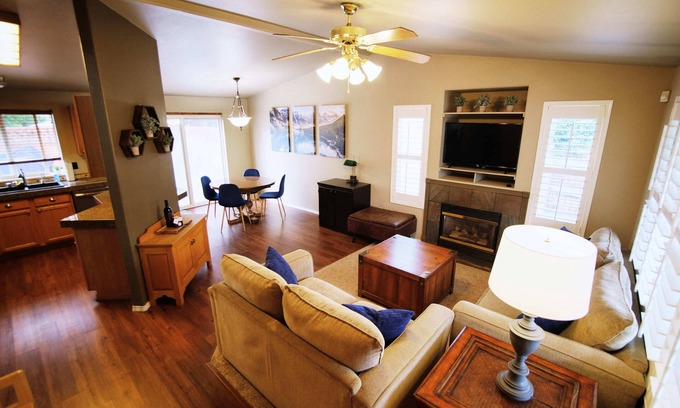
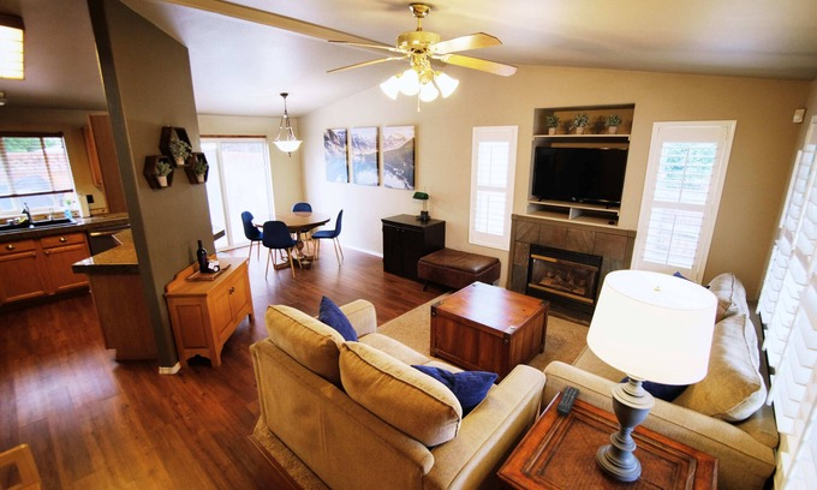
+ remote control [554,384,580,417]
